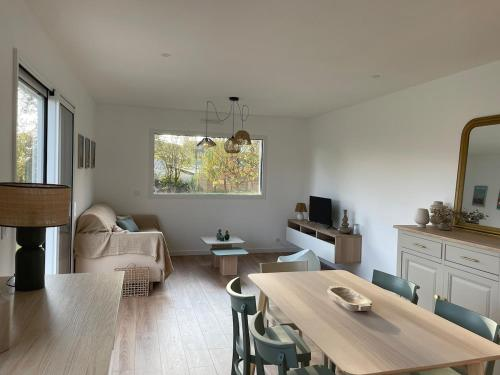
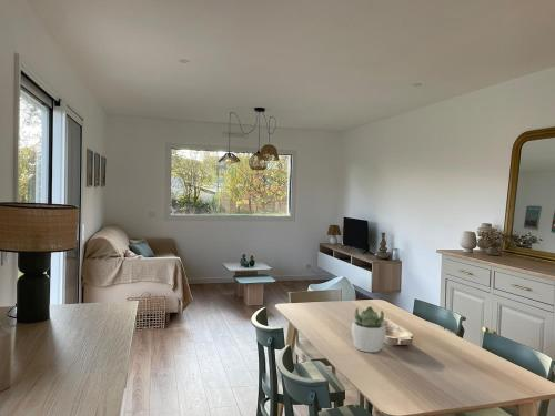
+ succulent plant [351,305,387,353]
